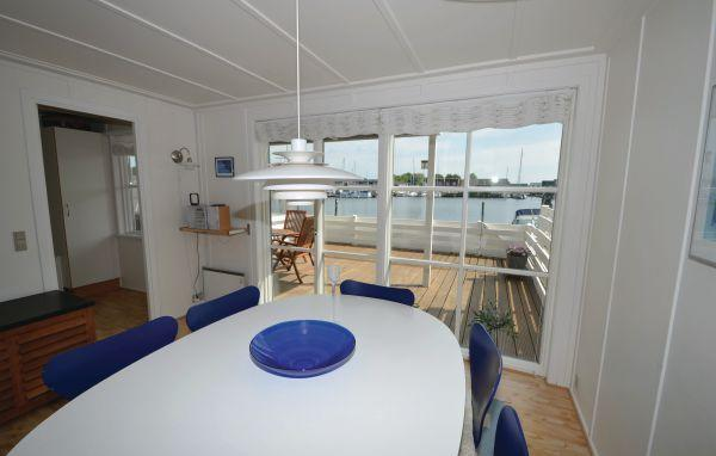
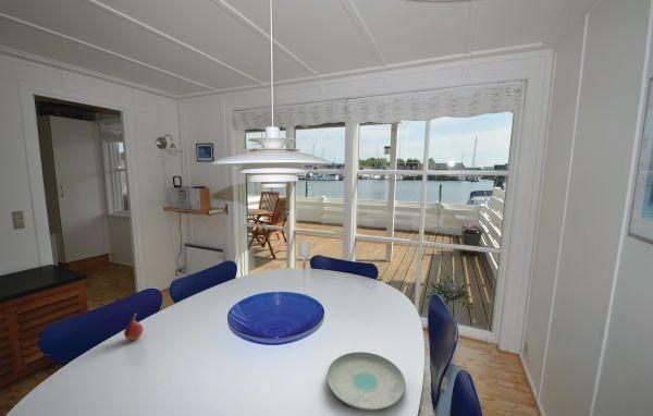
+ fruit [123,313,144,341]
+ plate [325,351,406,412]
